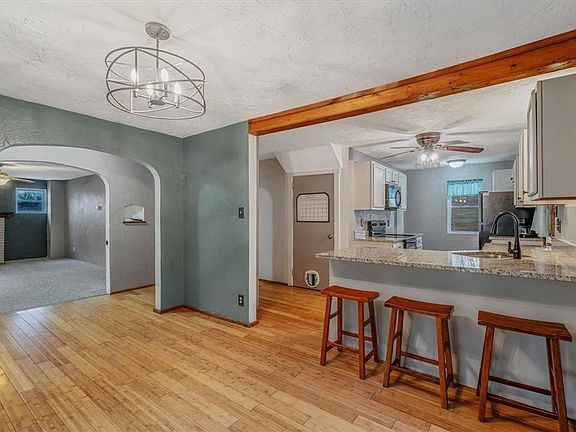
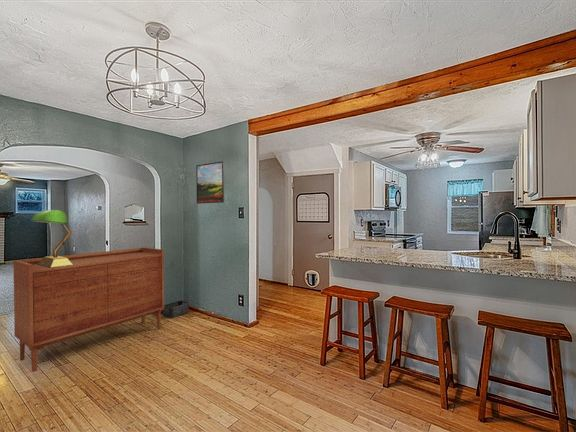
+ storage bin [162,299,190,319]
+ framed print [195,160,225,205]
+ sideboard [12,246,165,373]
+ table lamp [29,209,74,268]
